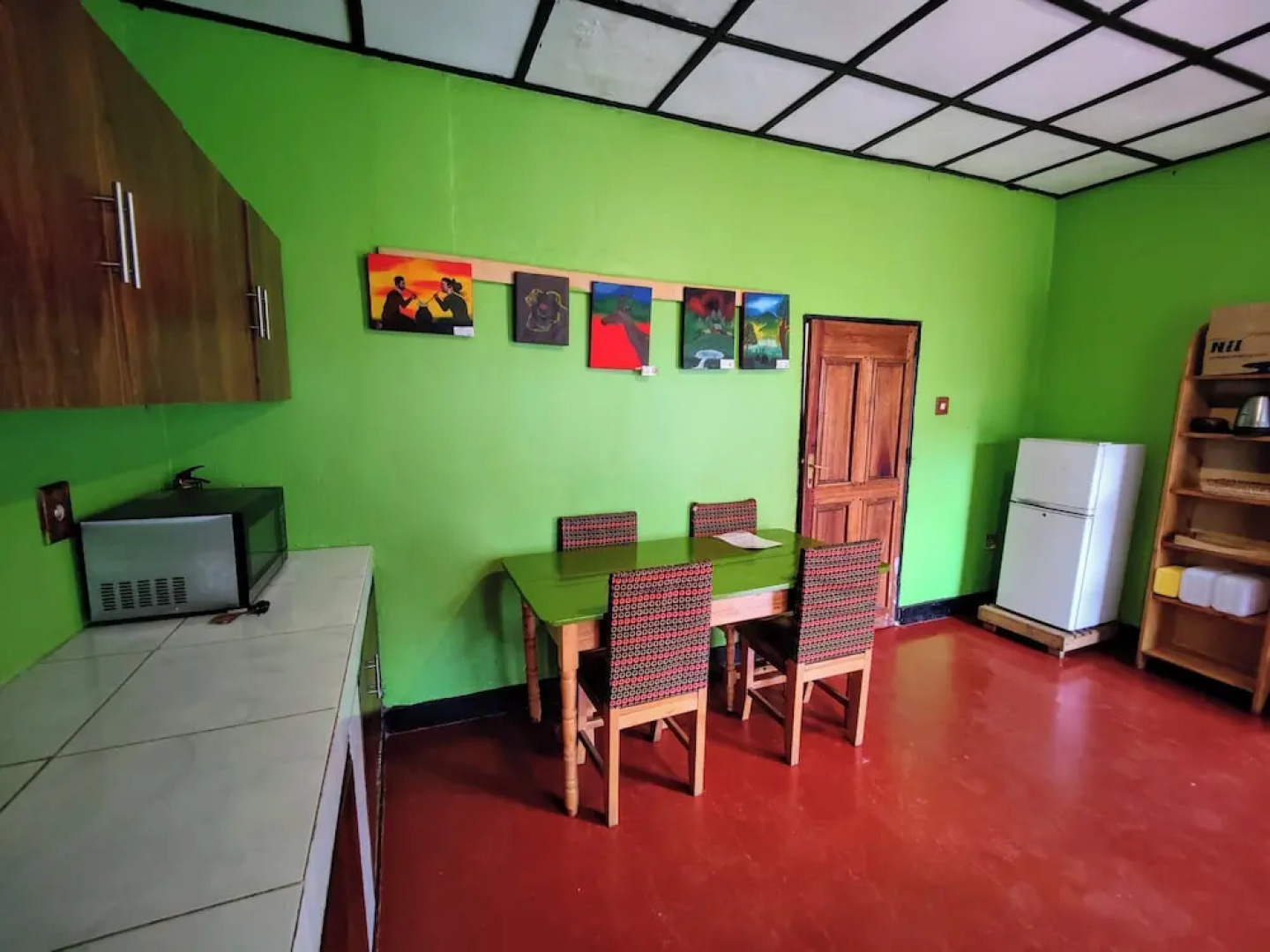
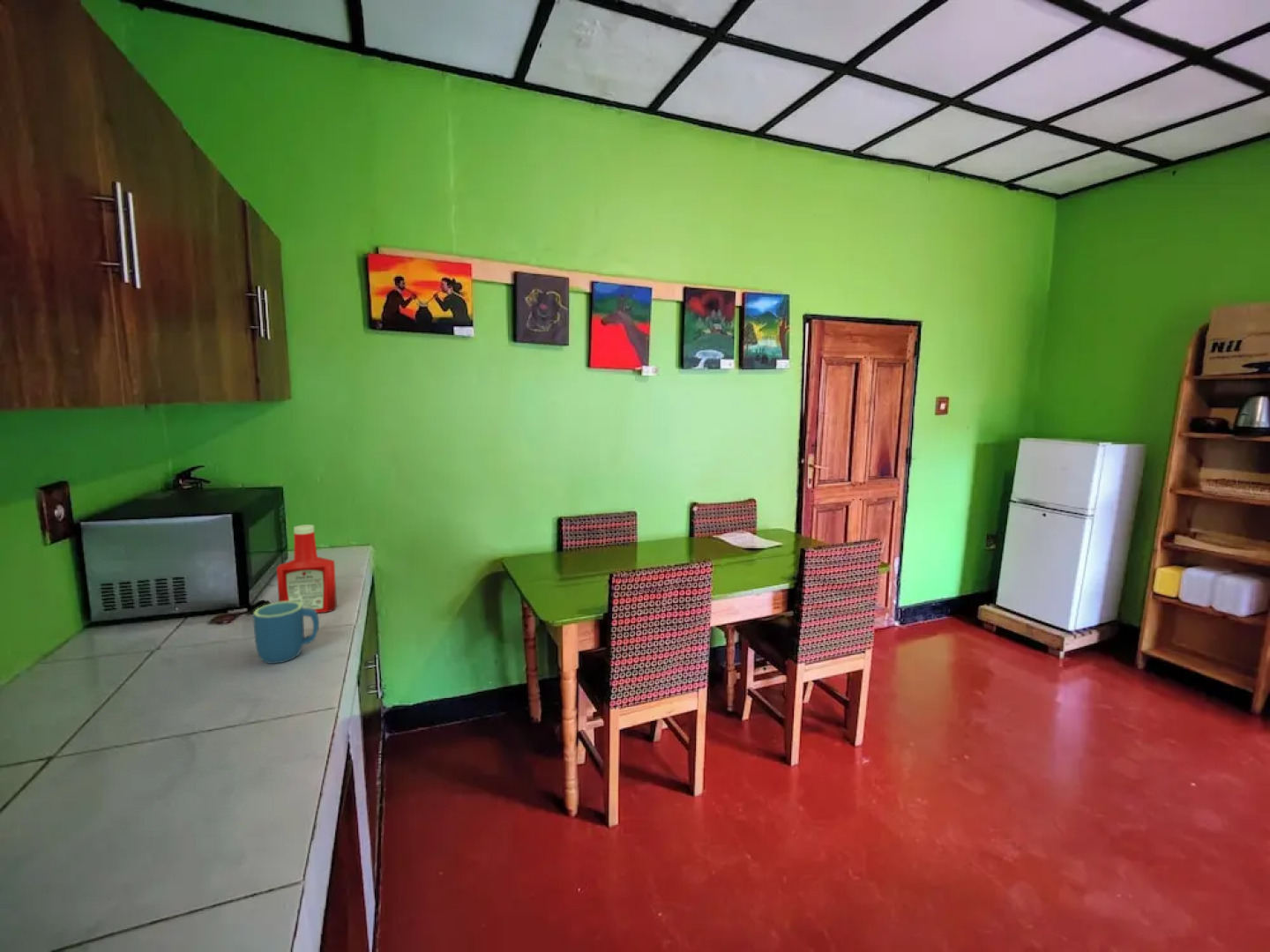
+ soap bottle [276,524,338,614]
+ mug [252,601,320,665]
